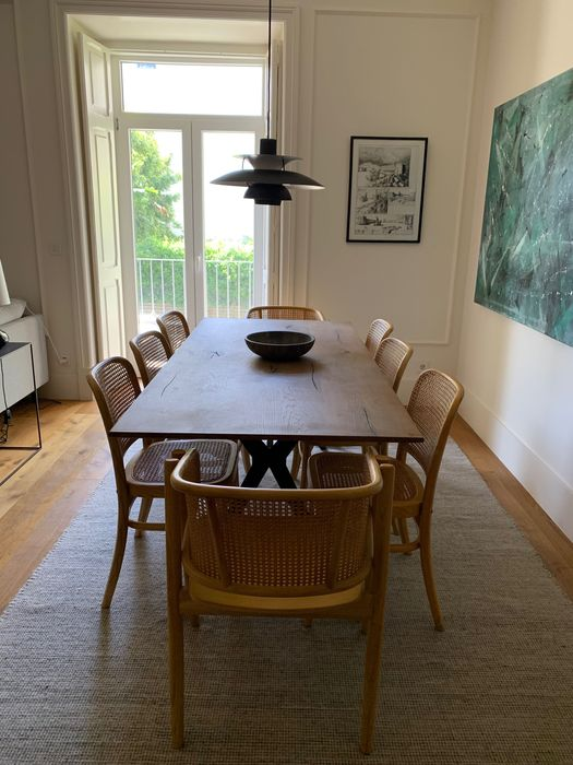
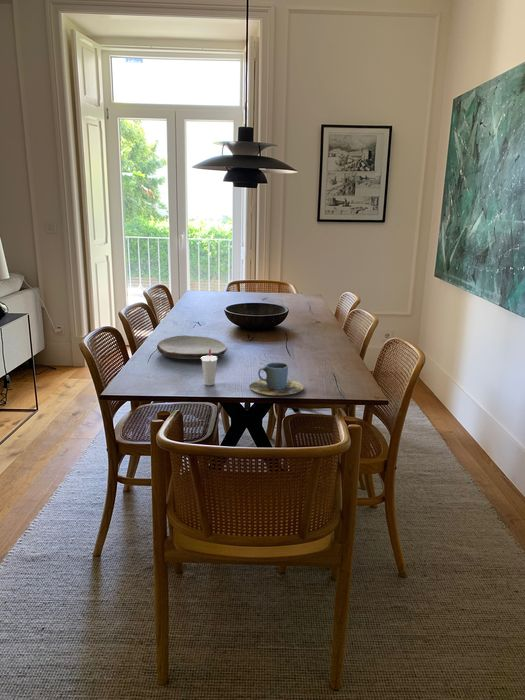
+ plate [156,334,228,360]
+ cup [249,361,304,396]
+ cup [201,349,218,386]
